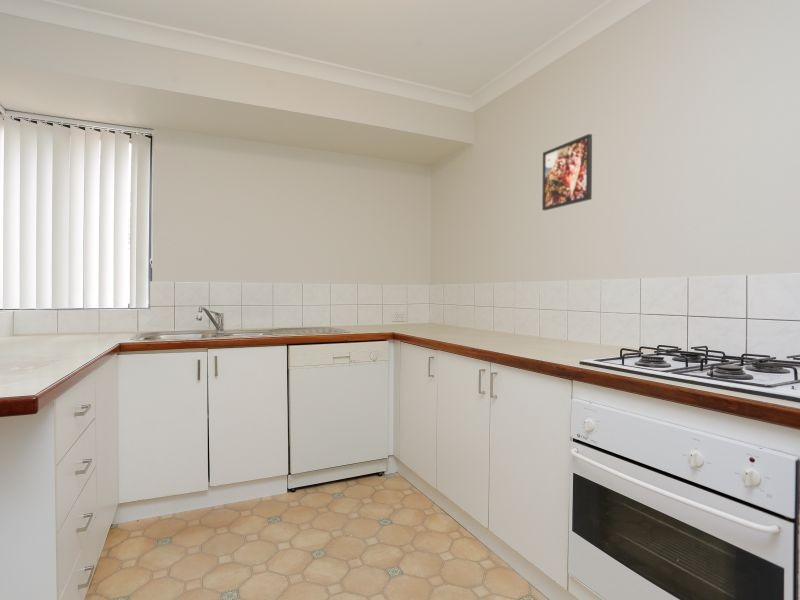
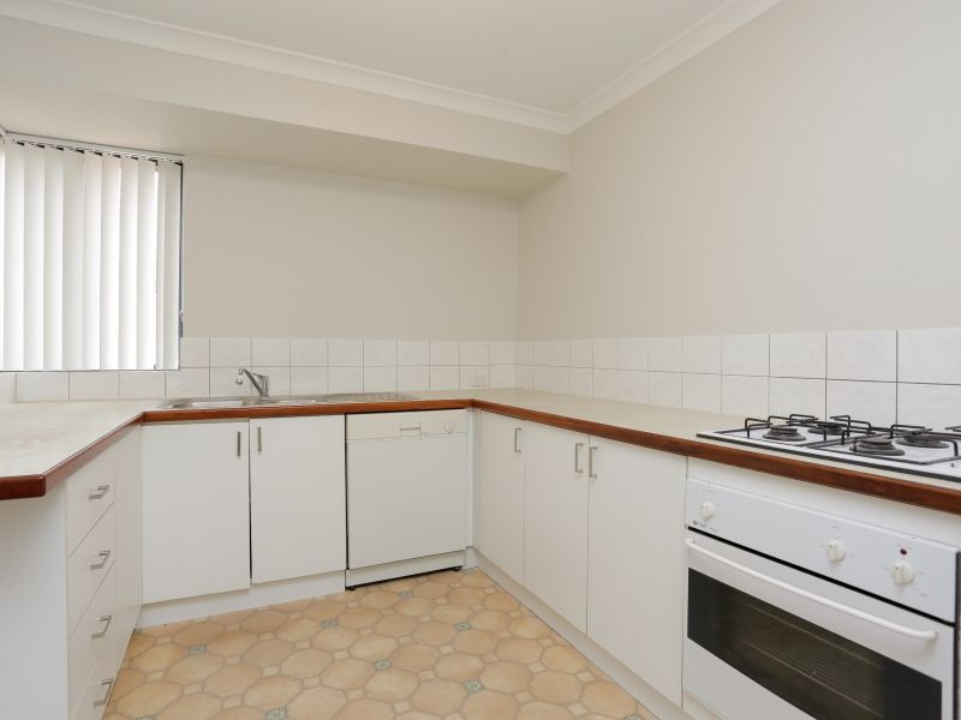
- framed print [541,133,593,212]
